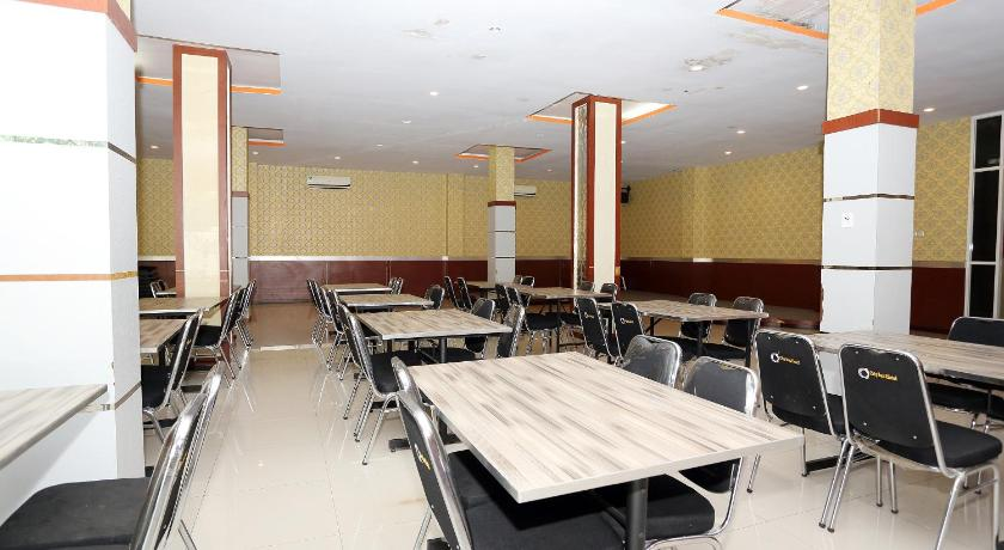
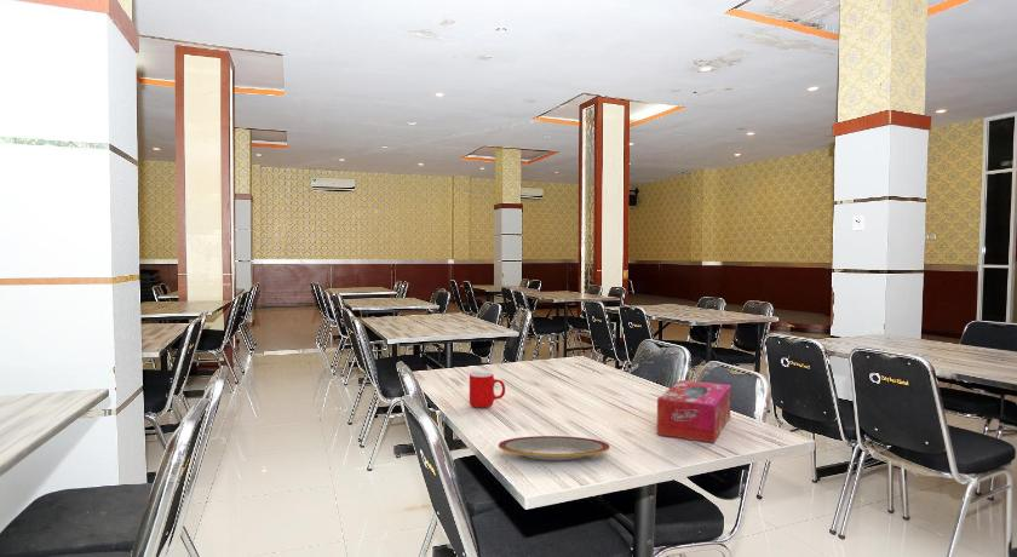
+ plate [498,435,610,461]
+ cup [469,372,506,409]
+ tissue box [656,379,732,444]
